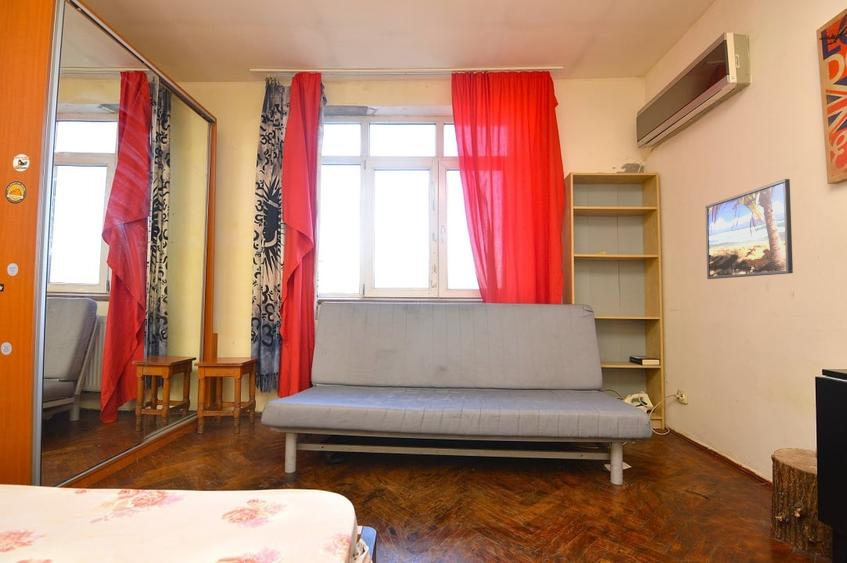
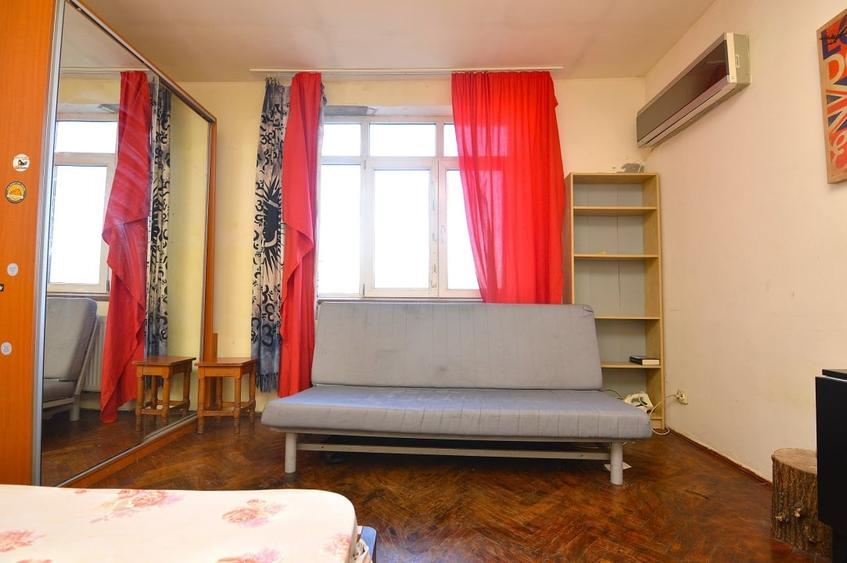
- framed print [704,178,794,280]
